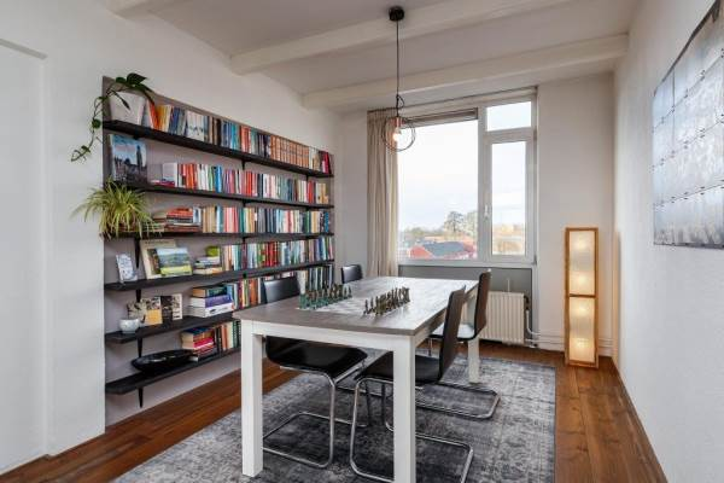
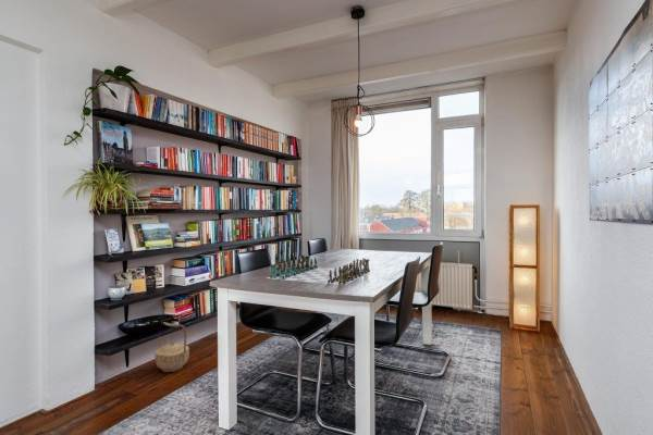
+ basket [153,321,190,373]
